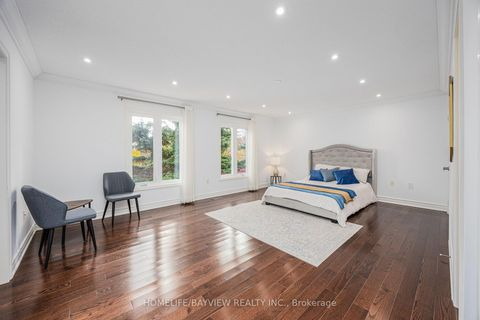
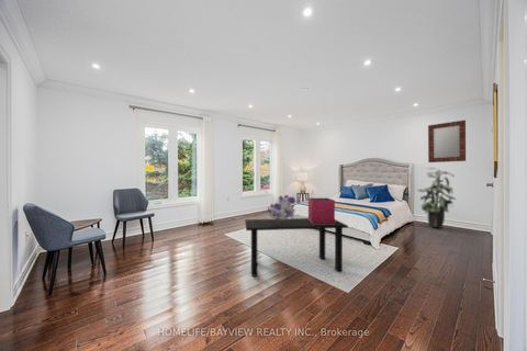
+ indoor plant [417,167,457,229]
+ storage bin [307,197,336,224]
+ home mirror [427,120,467,163]
+ bouquet [266,194,296,220]
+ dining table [244,217,349,278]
